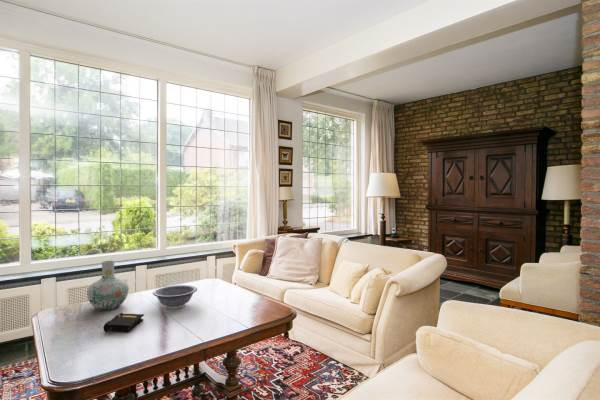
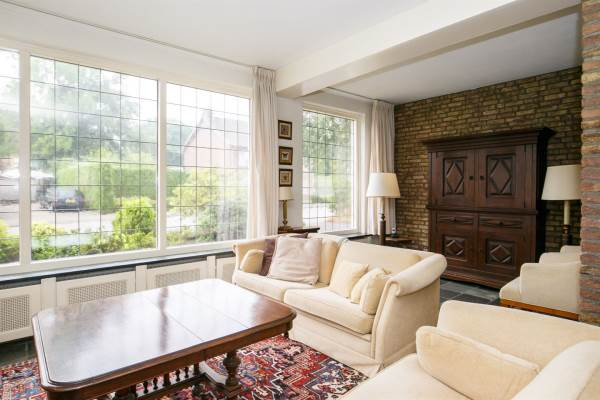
- vase [86,260,130,311]
- book [102,312,145,334]
- decorative bowl [152,284,198,310]
